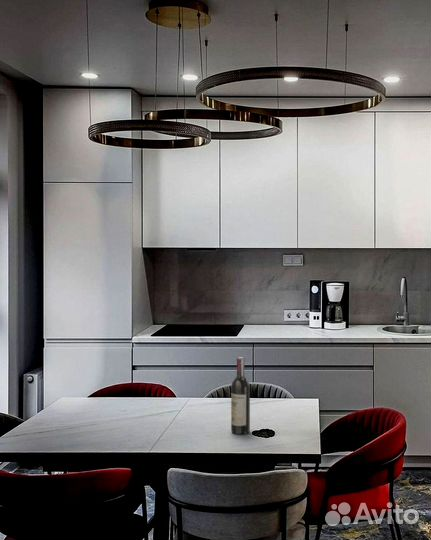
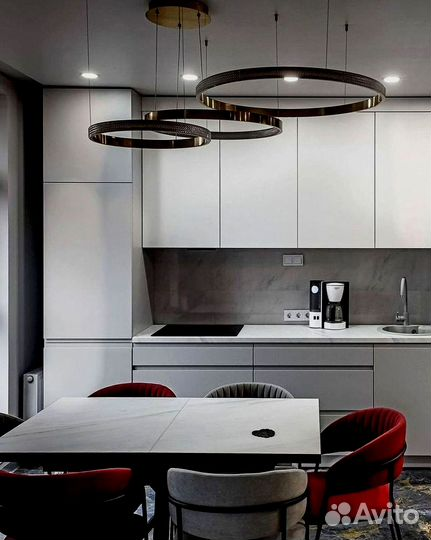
- wine bottle [230,356,251,435]
